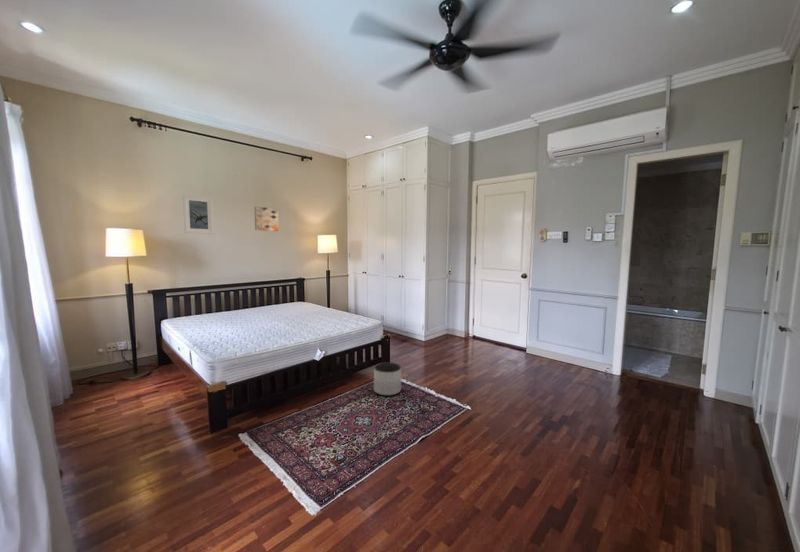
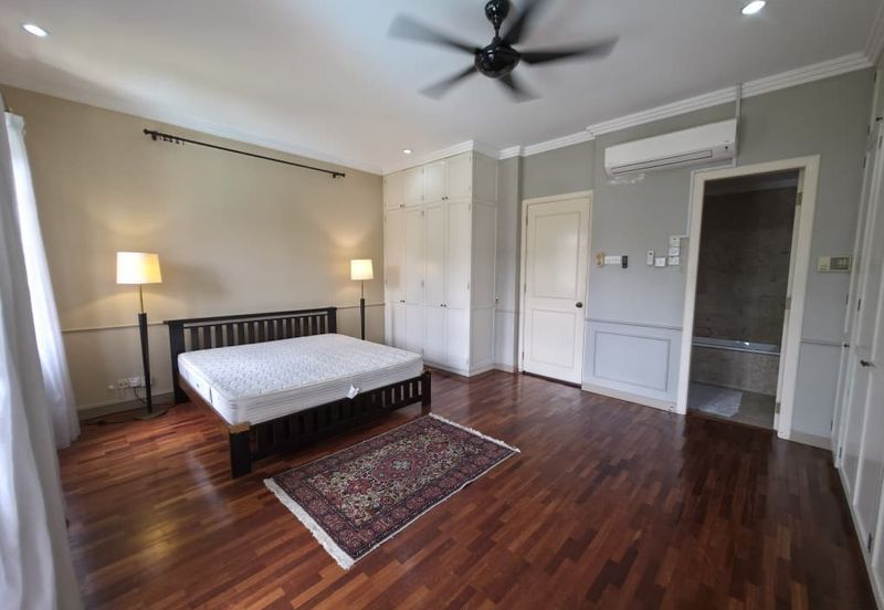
- wall art [254,206,279,232]
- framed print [182,194,214,235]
- planter [373,361,402,397]
